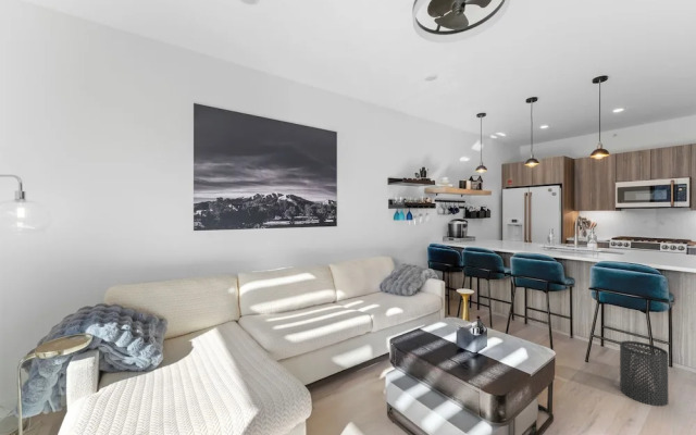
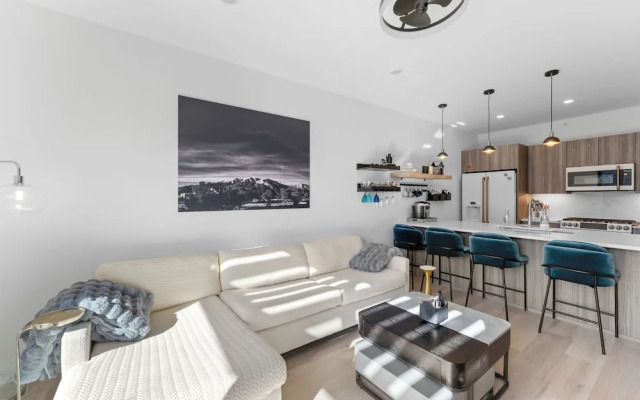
- trash can [619,339,669,407]
